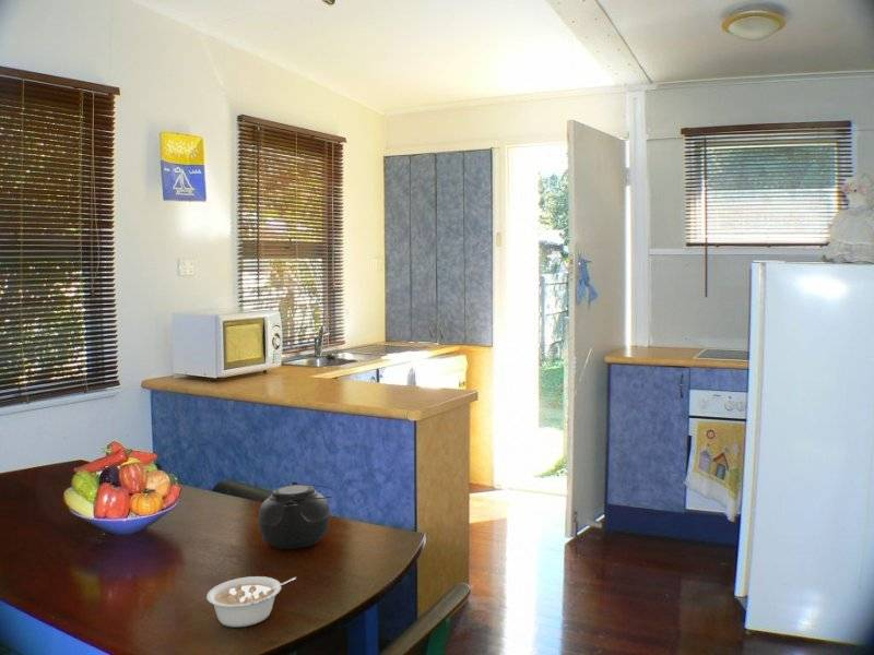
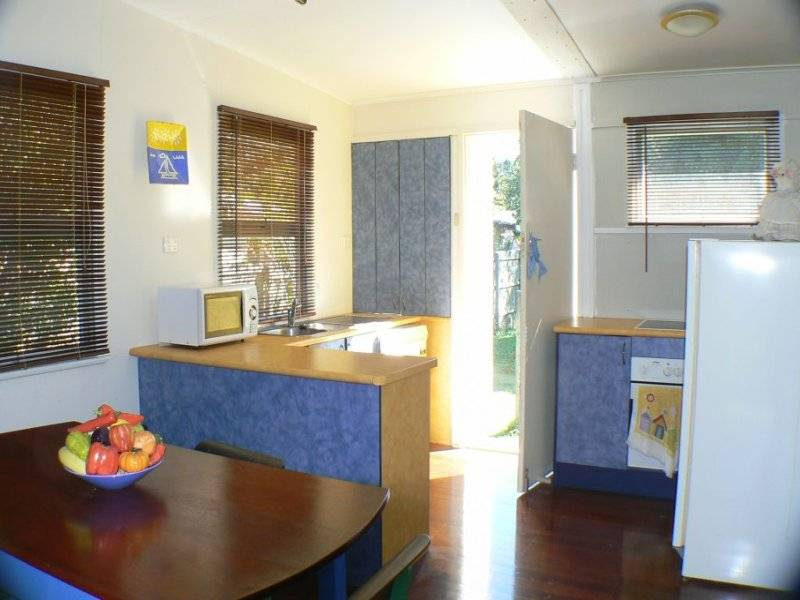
- legume [205,575,297,628]
- teapot [257,481,334,550]
